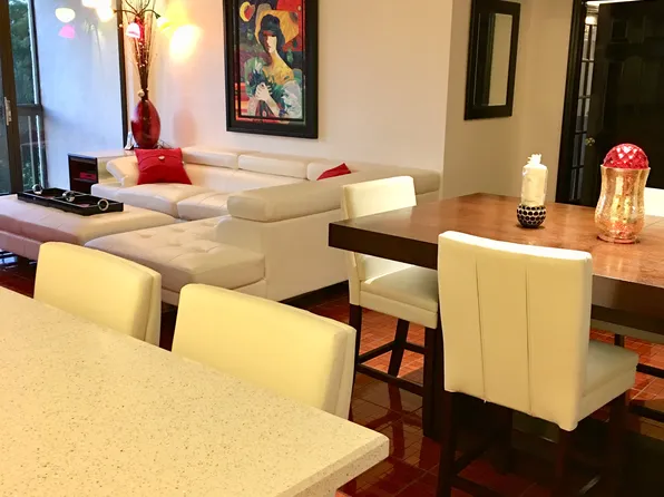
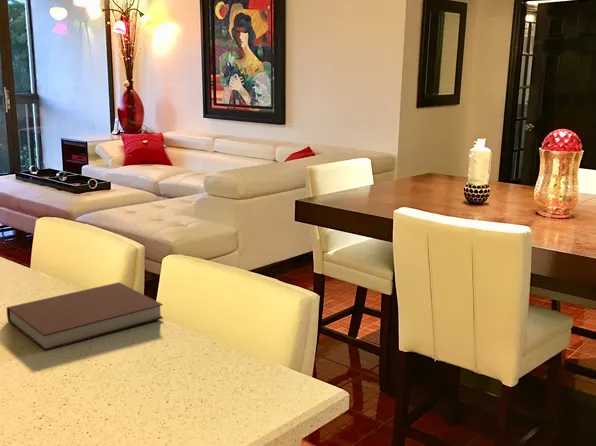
+ notebook [6,281,164,352]
